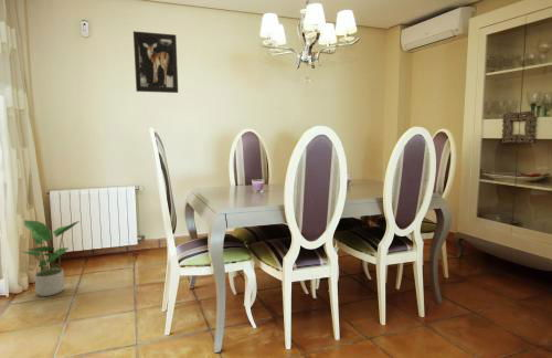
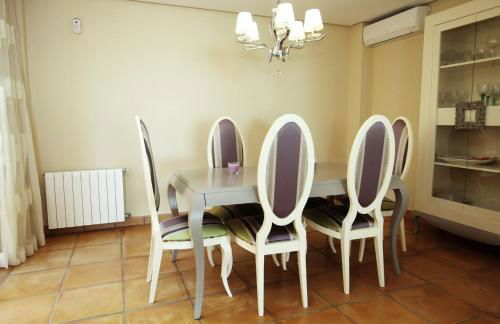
- potted plant [20,219,81,297]
- wall art [132,30,179,94]
